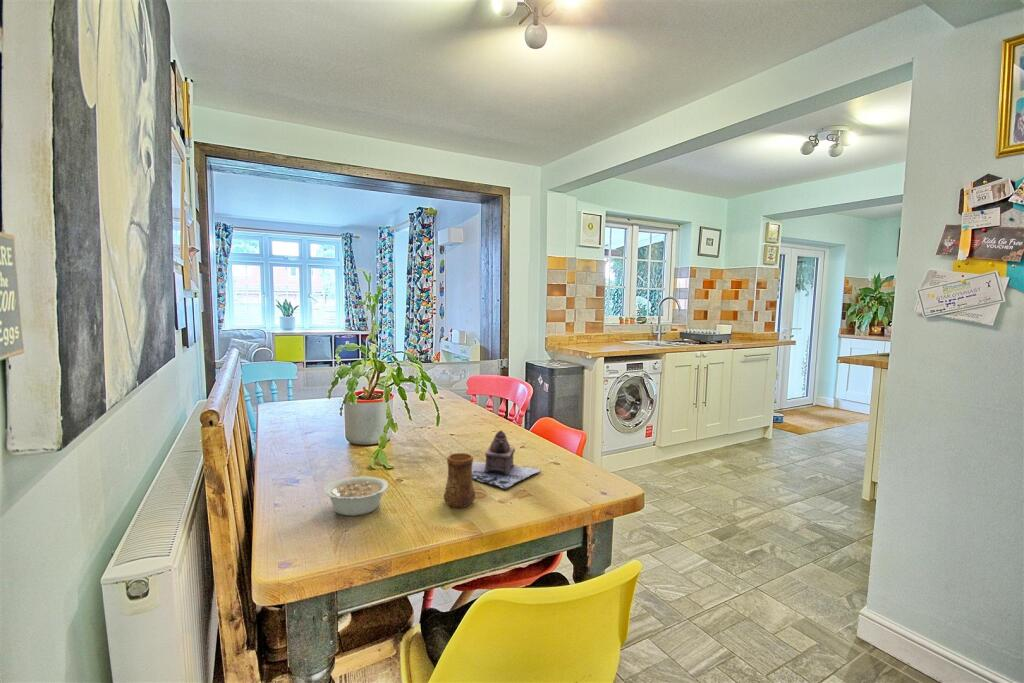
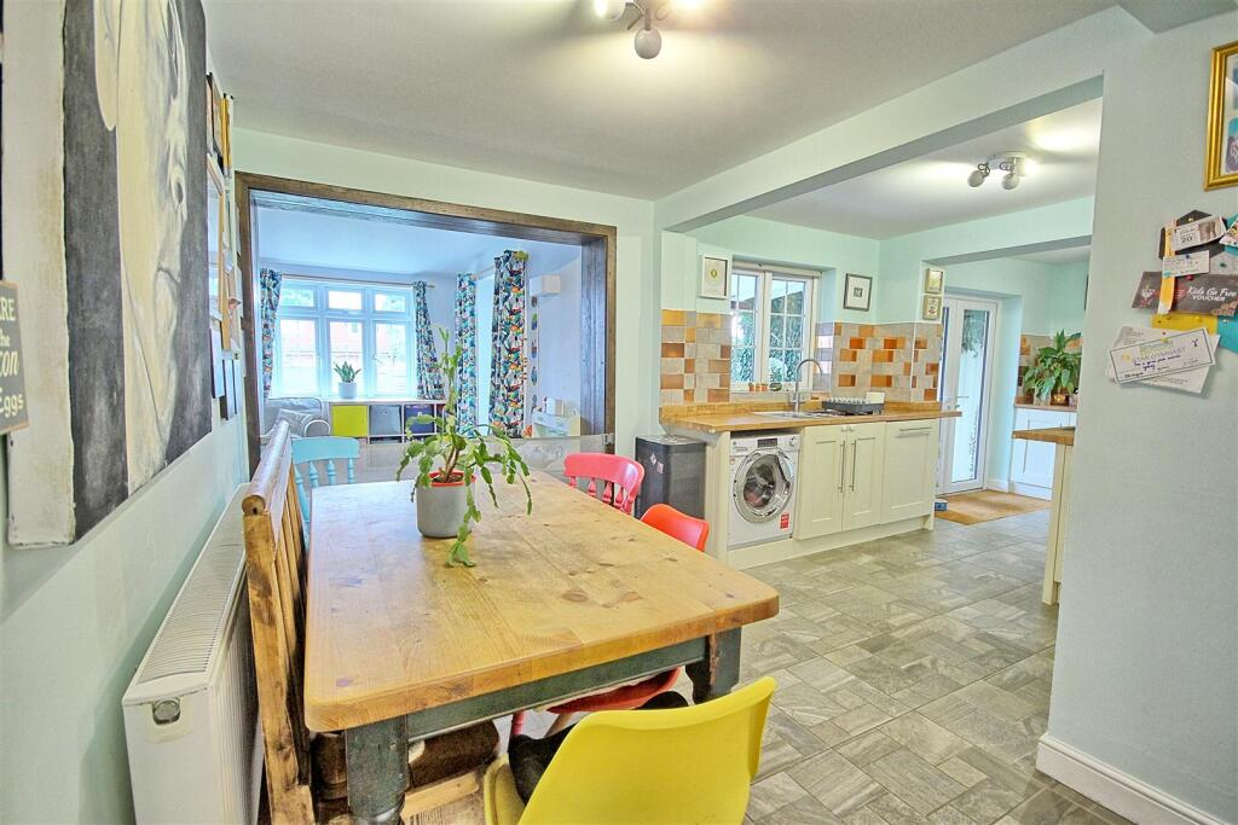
- teapot [472,430,542,490]
- legume [323,476,389,517]
- cup [443,452,476,508]
